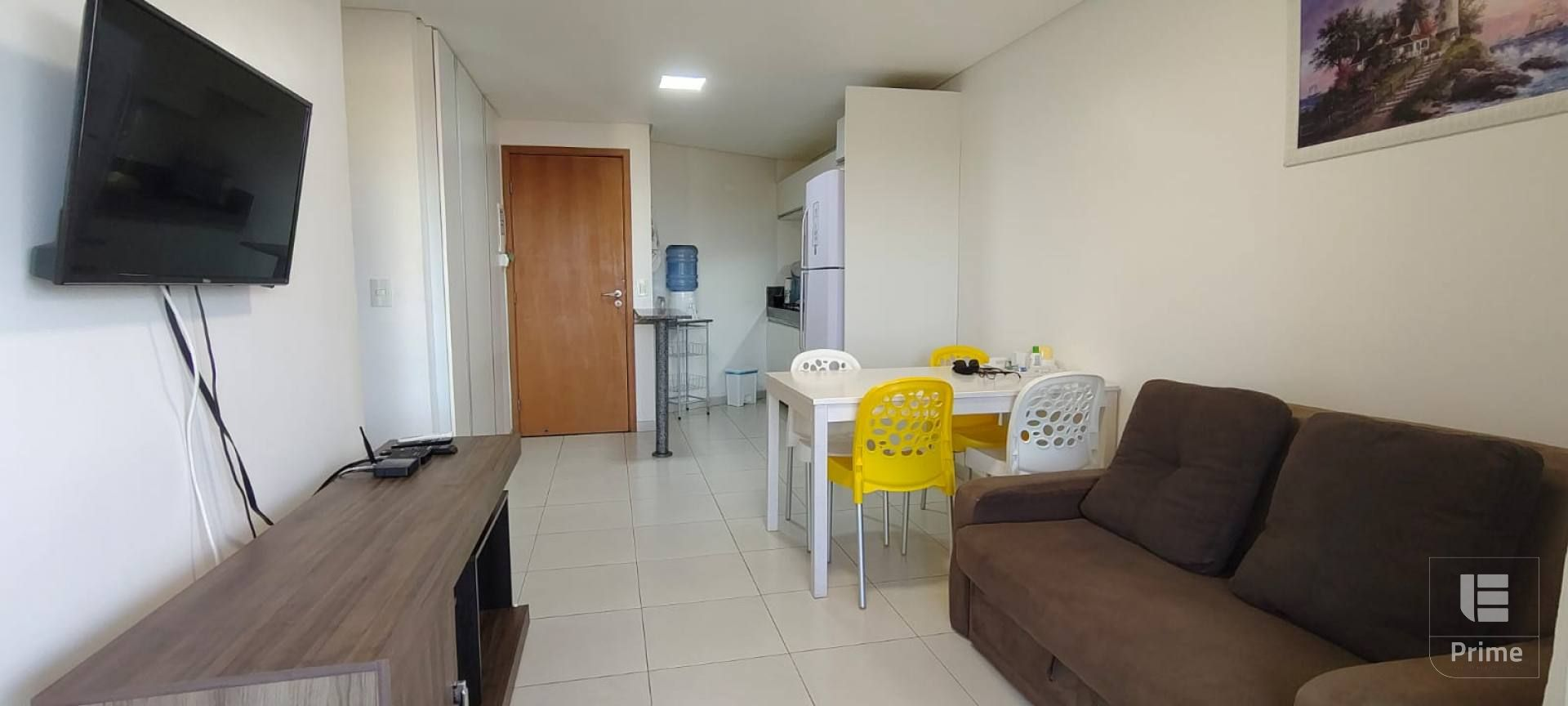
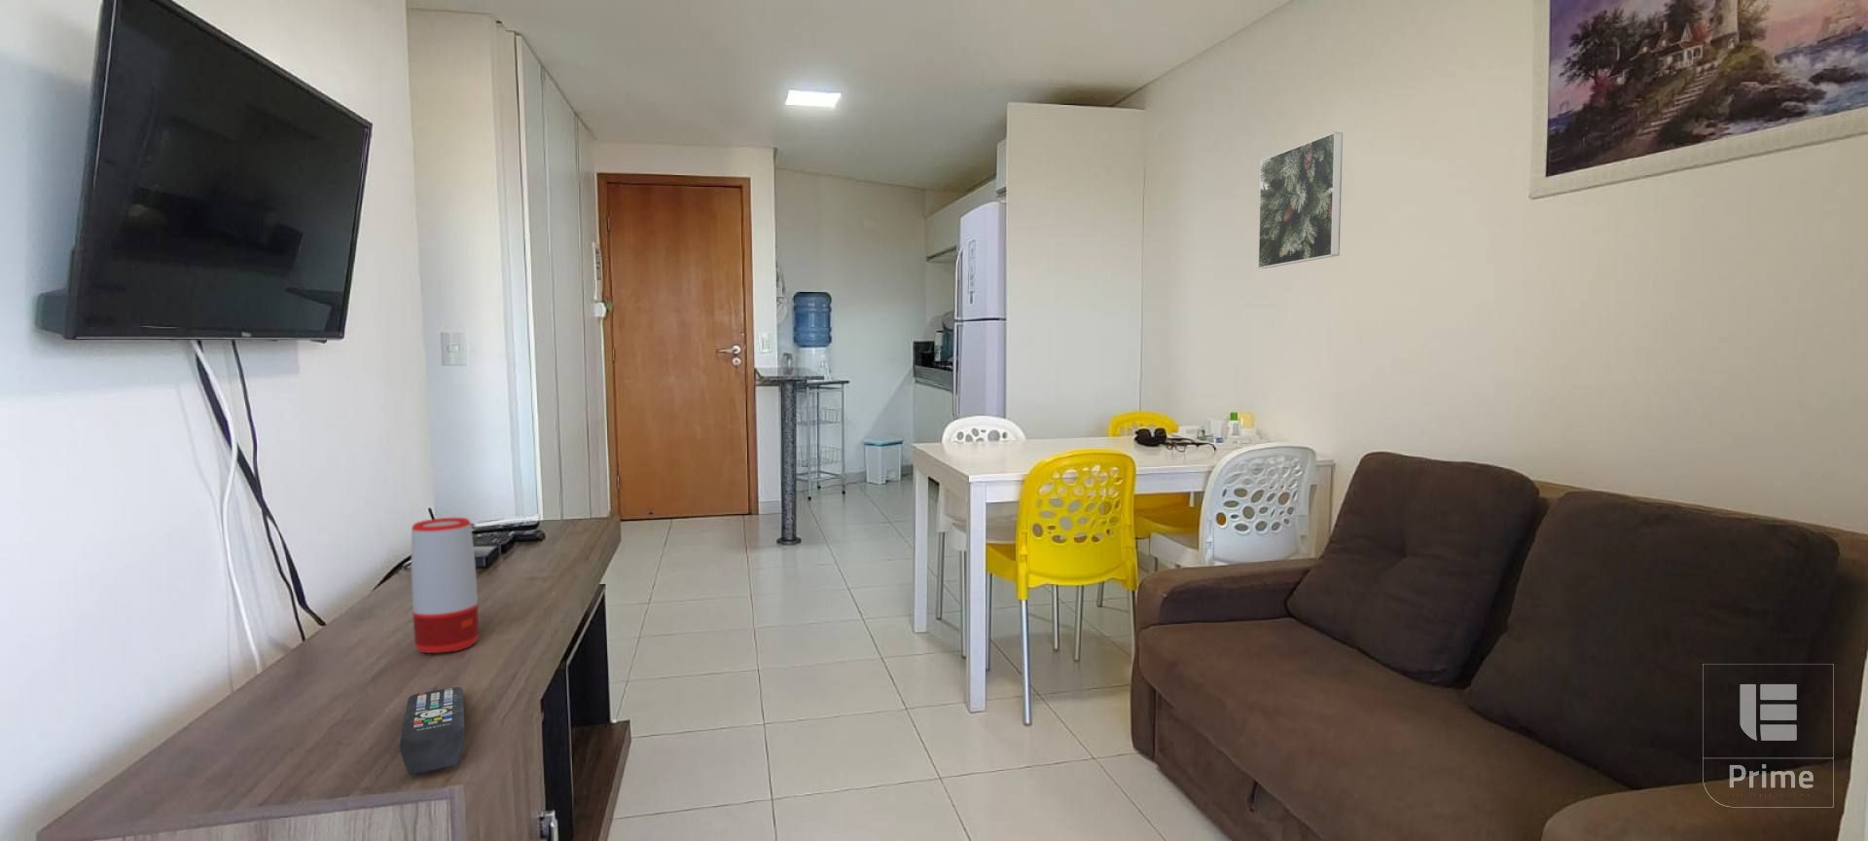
+ remote control [399,686,466,775]
+ speaker [411,517,480,654]
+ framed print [1257,131,1344,269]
